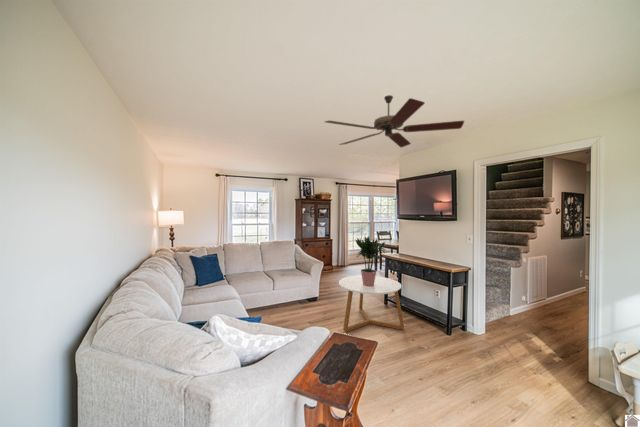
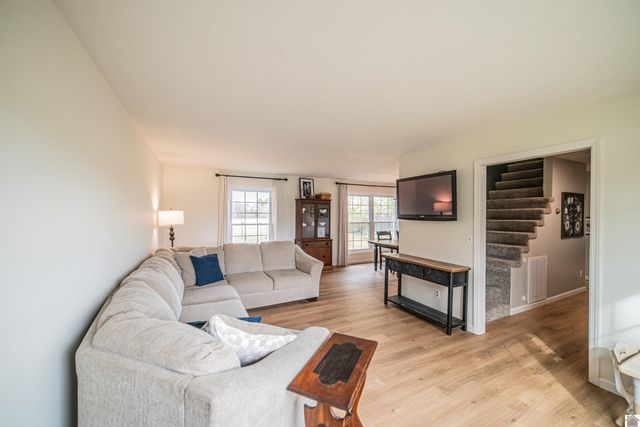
- coffee table [338,275,405,333]
- potted plant [354,235,386,287]
- ceiling fan [324,94,465,149]
